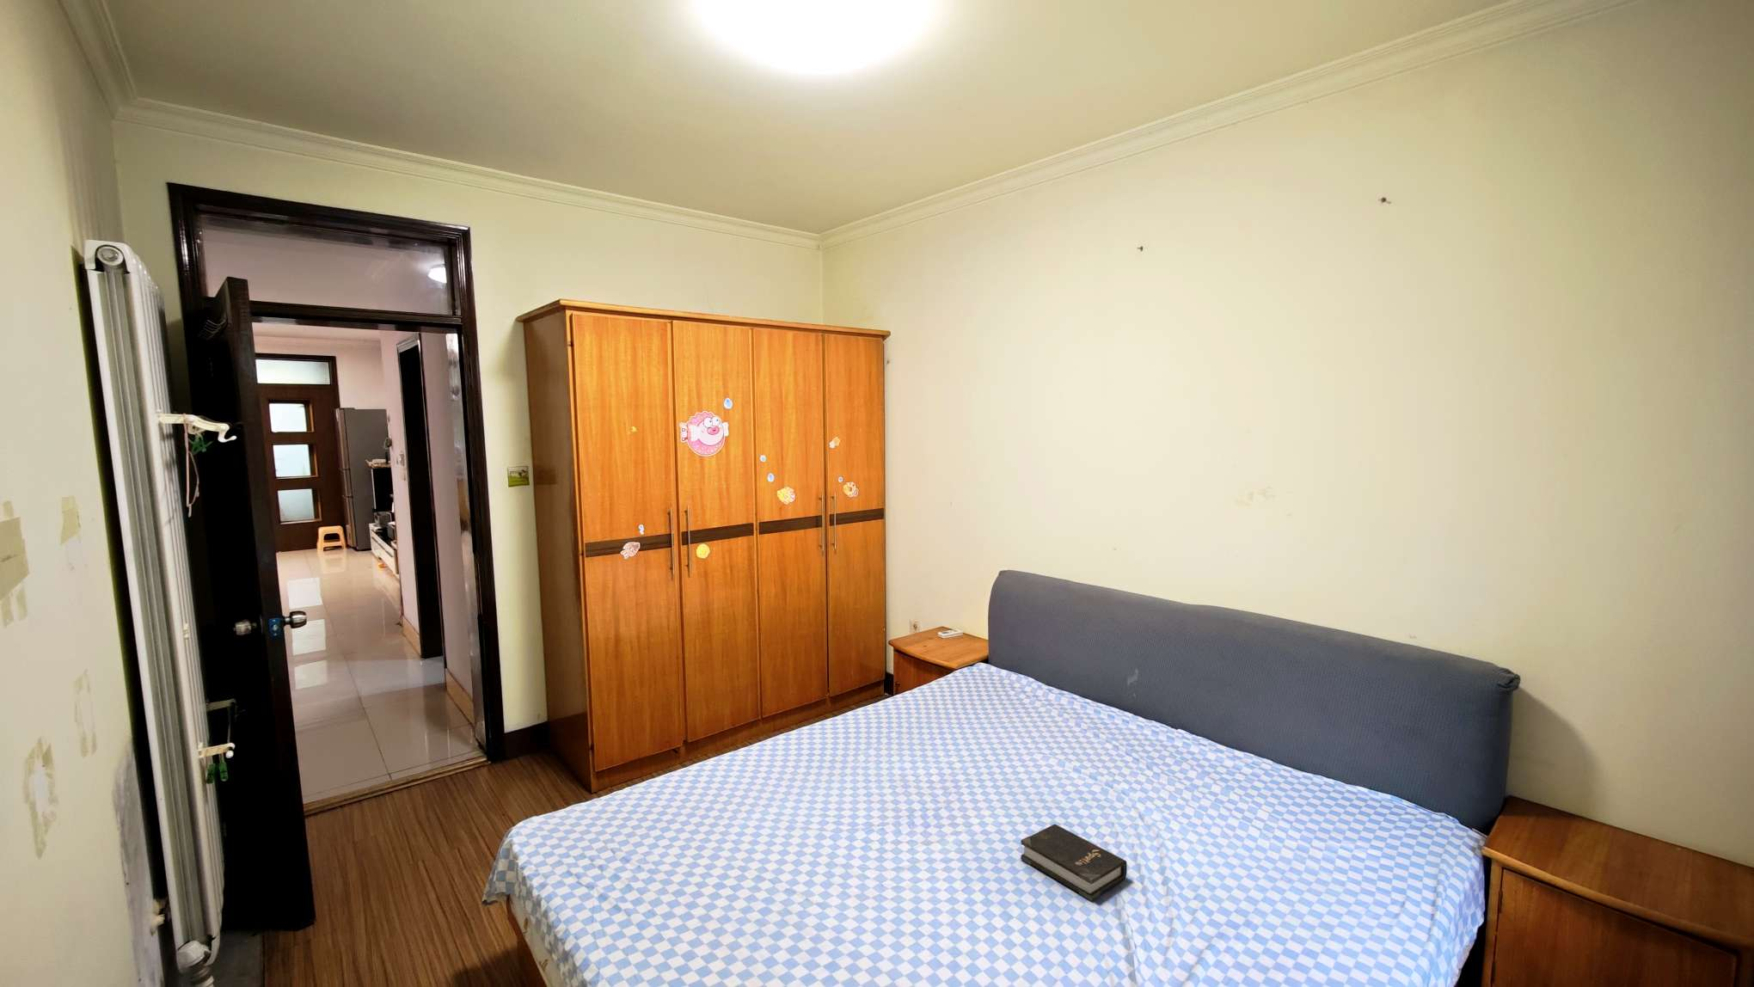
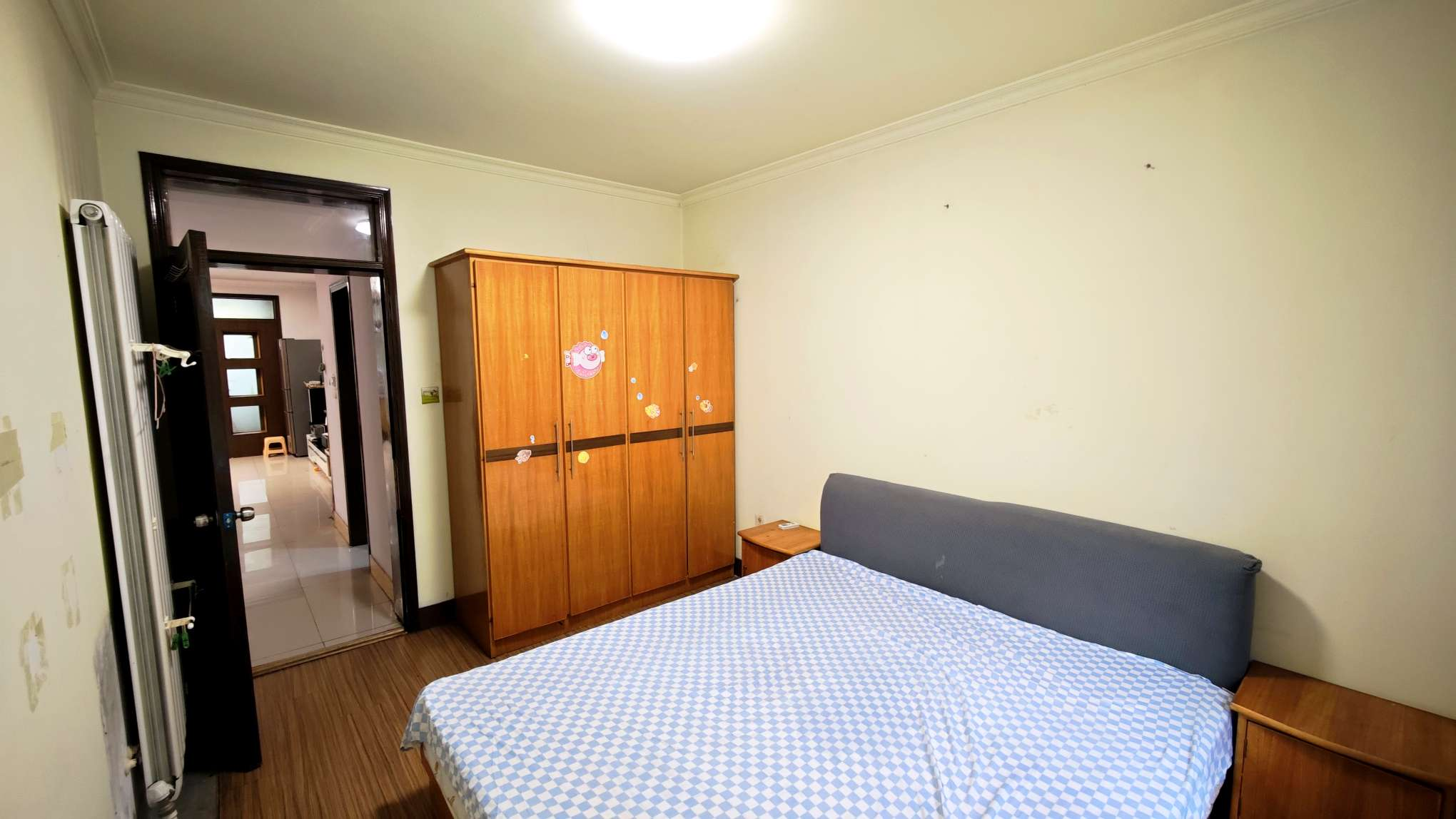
- hardback book [1019,823,1128,901]
